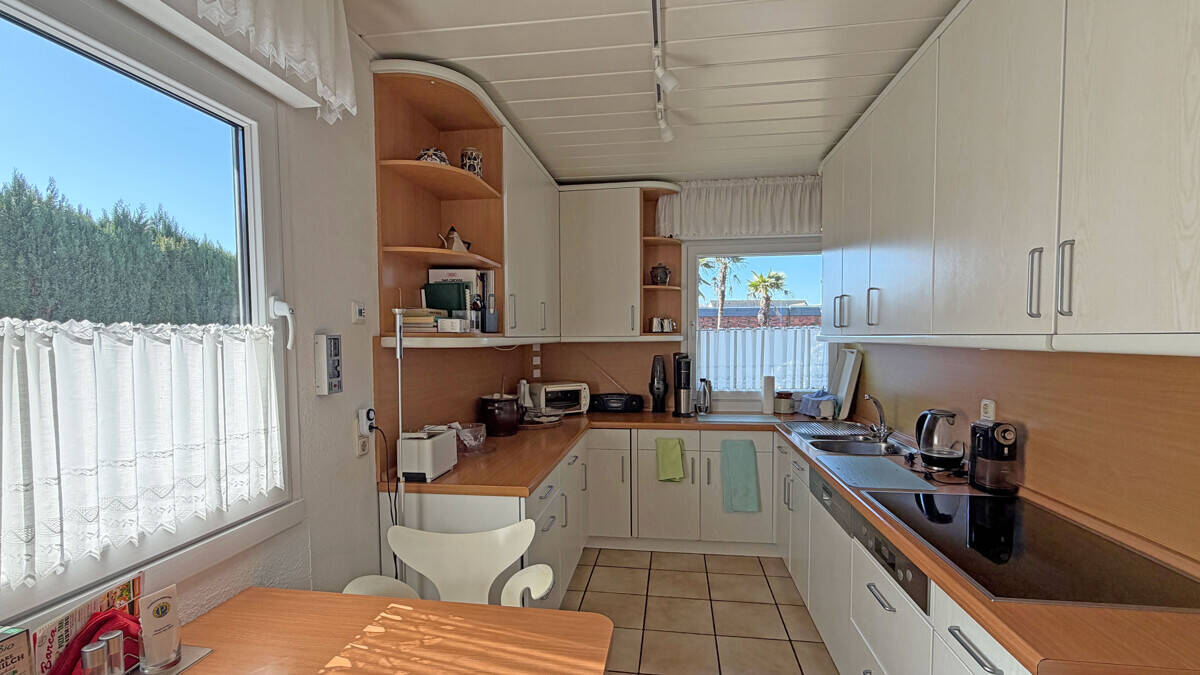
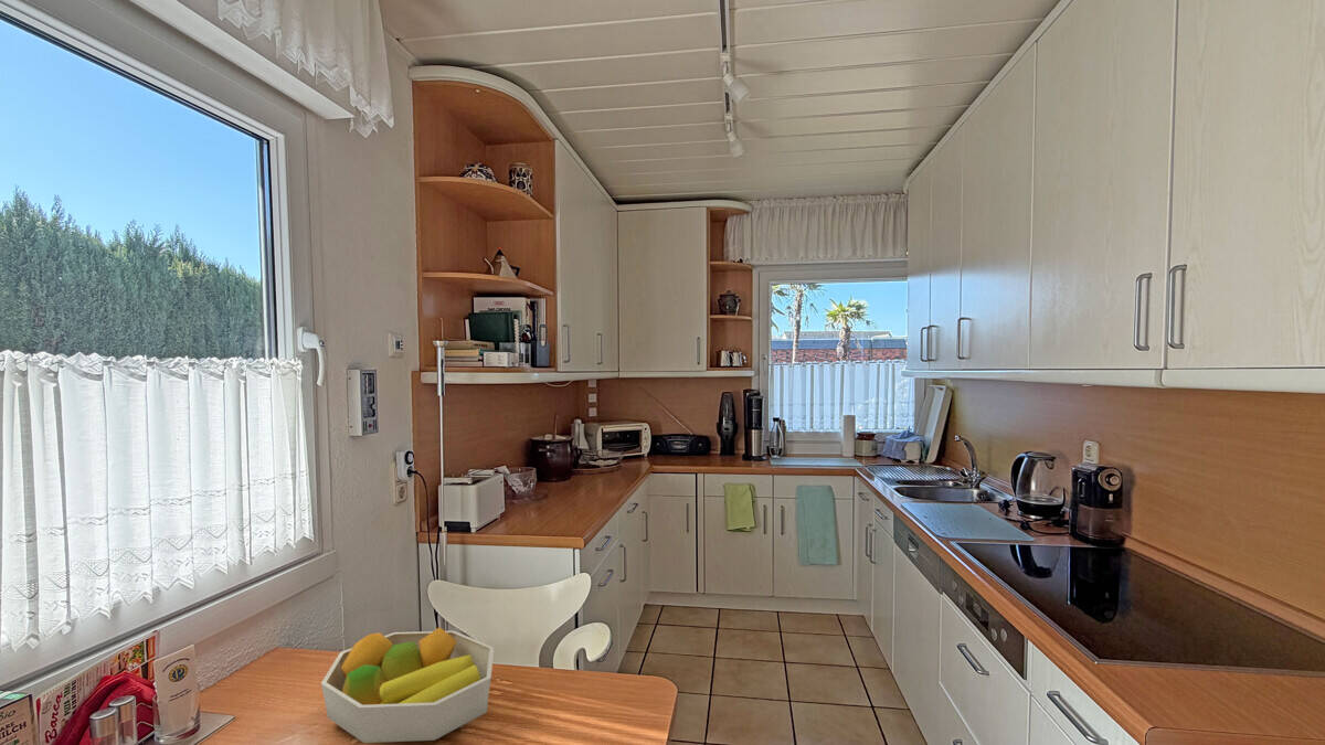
+ fruit bowl [320,626,495,744]
